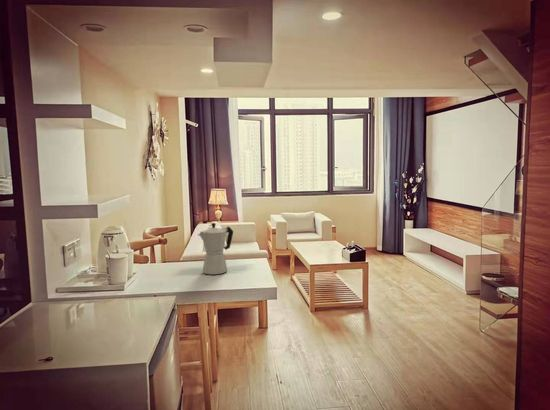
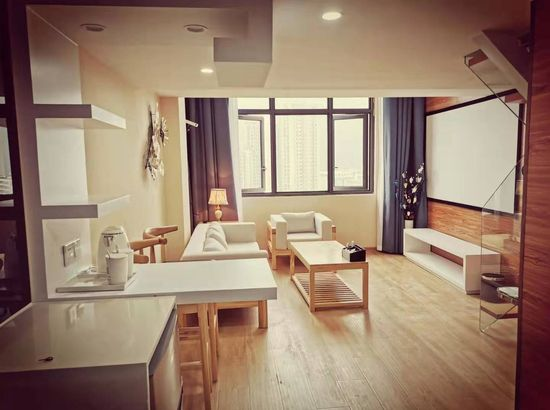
- moka pot [197,222,234,275]
